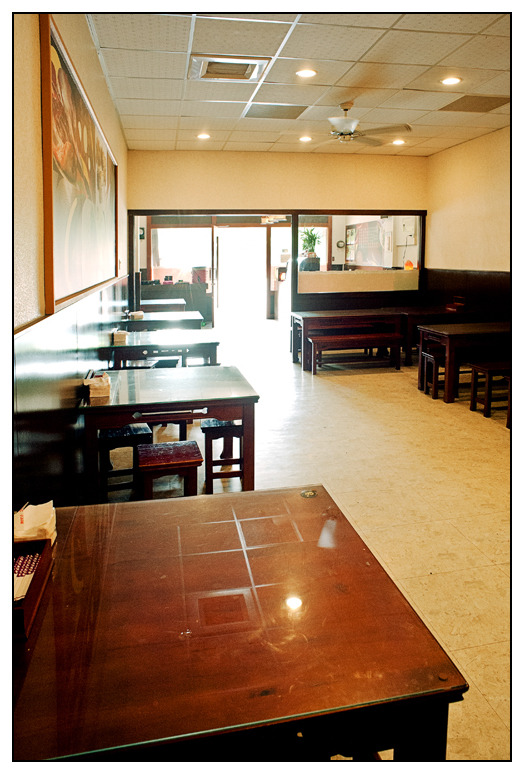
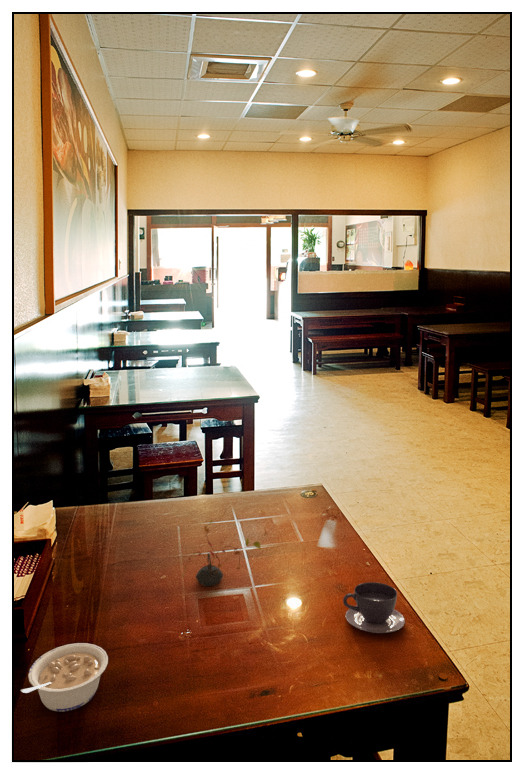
+ legume [19,642,109,712]
+ teacup [342,581,406,634]
+ teapot [180,492,276,587]
